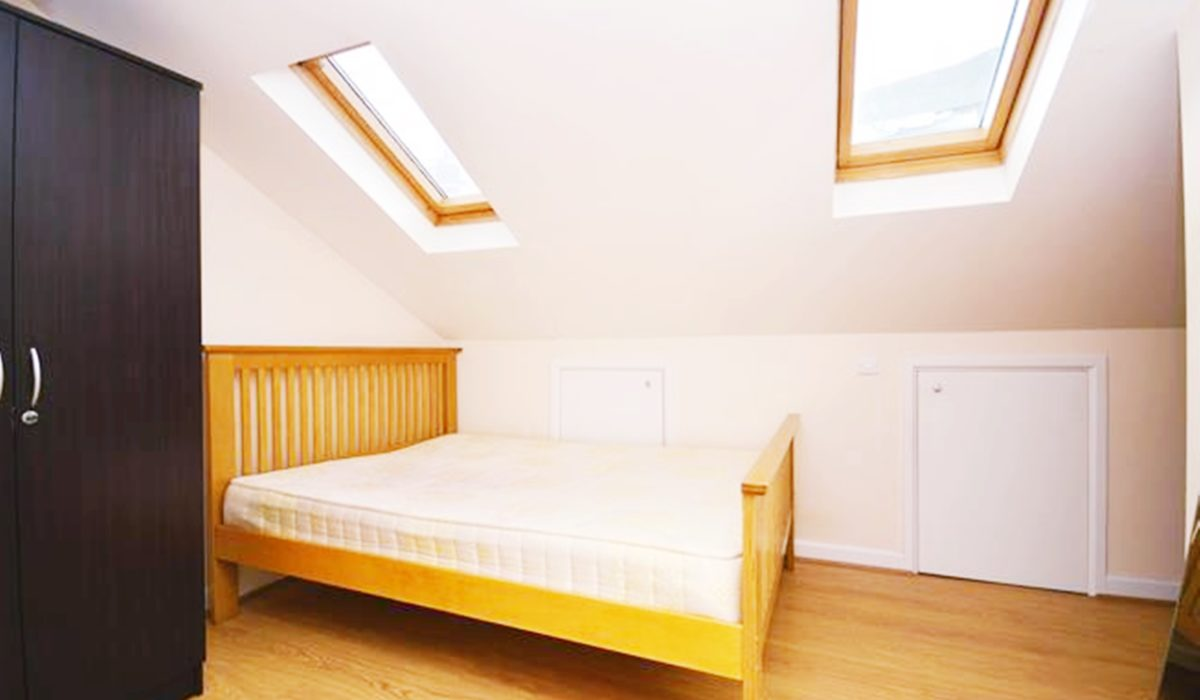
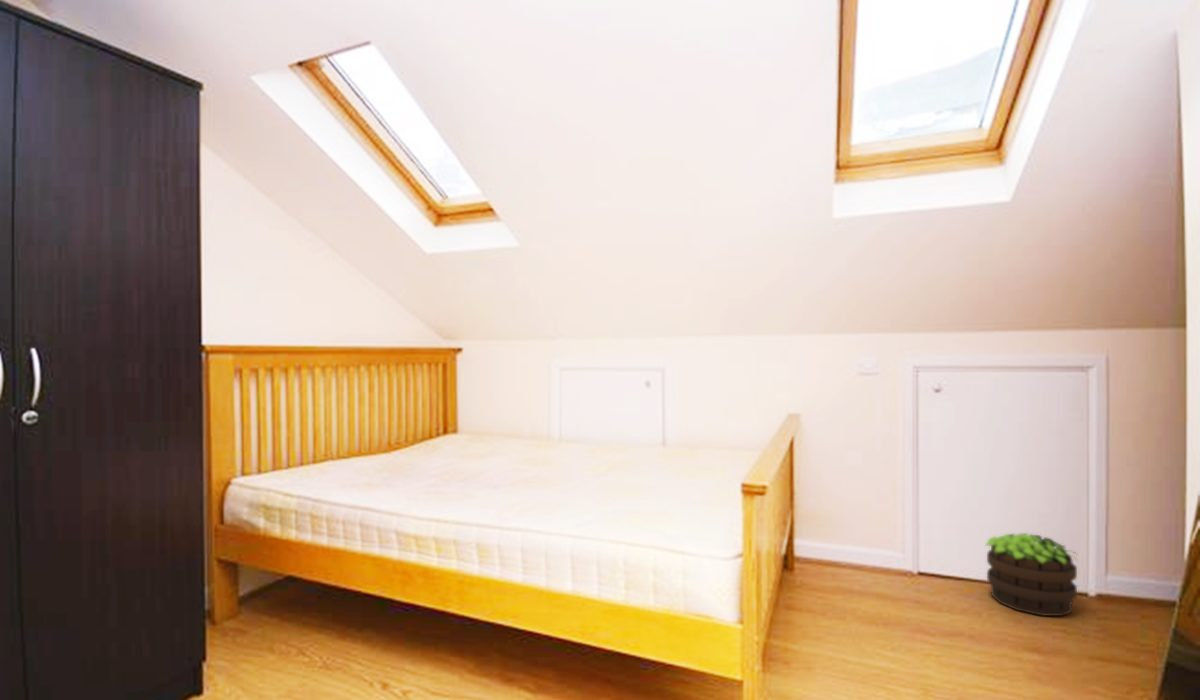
+ potted plant [985,532,1079,617]
